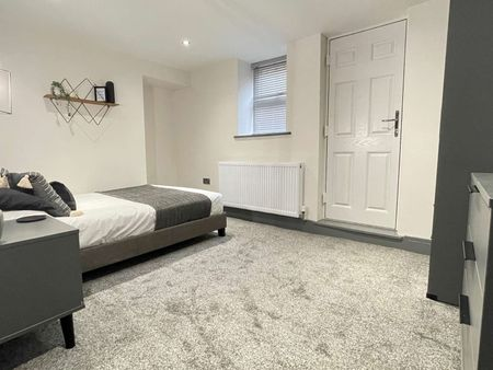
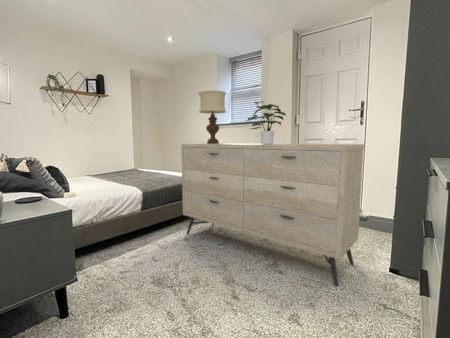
+ potted plant [245,100,287,144]
+ dresser [180,142,365,288]
+ table lamp [197,89,228,144]
